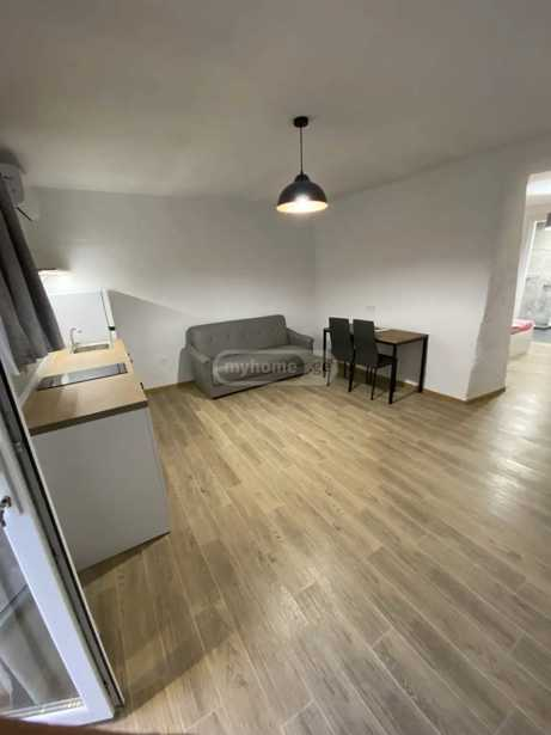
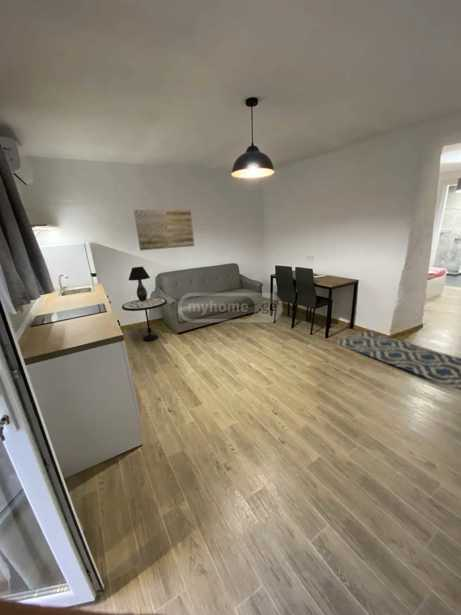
+ rug [334,330,461,391]
+ side table [121,297,168,342]
+ table lamp [128,266,151,301]
+ wall art [133,208,195,251]
